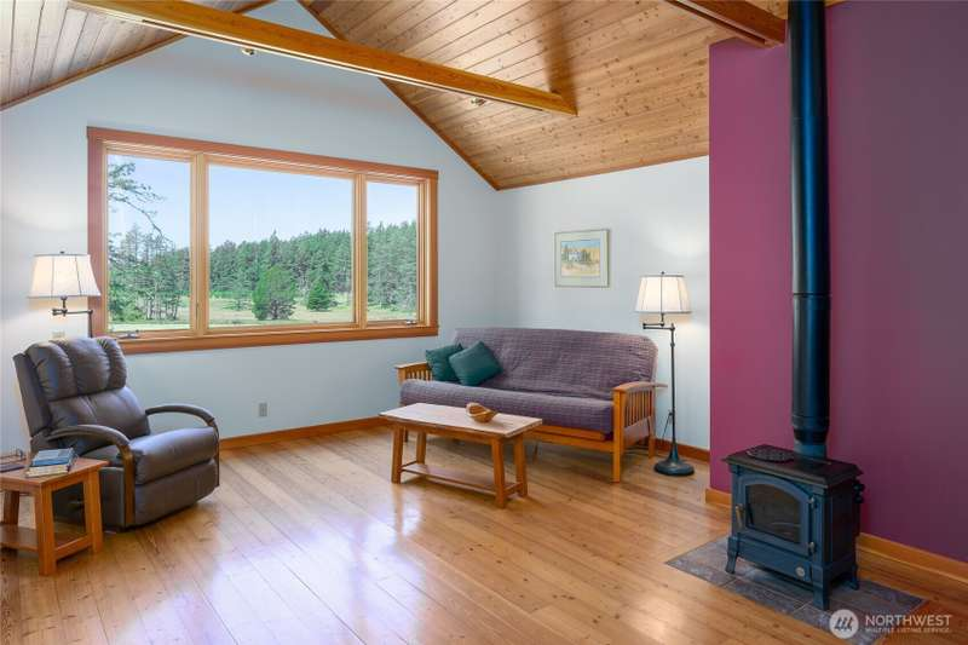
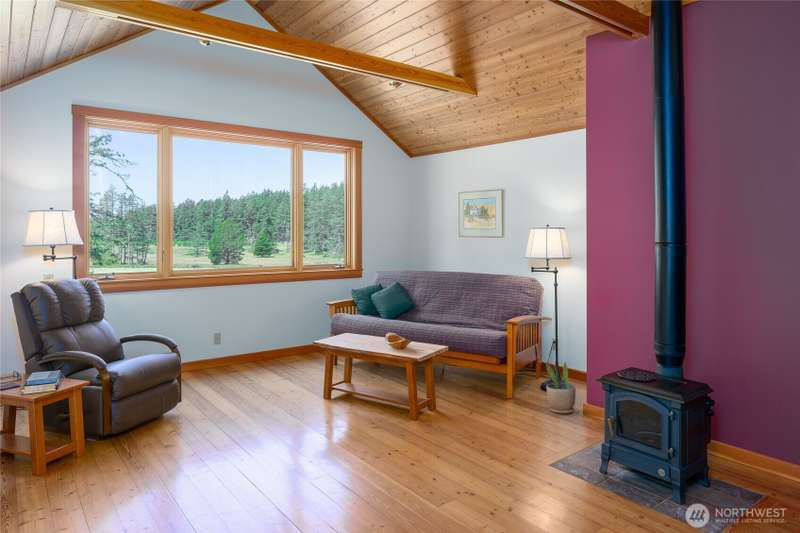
+ potted plant [545,360,577,415]
